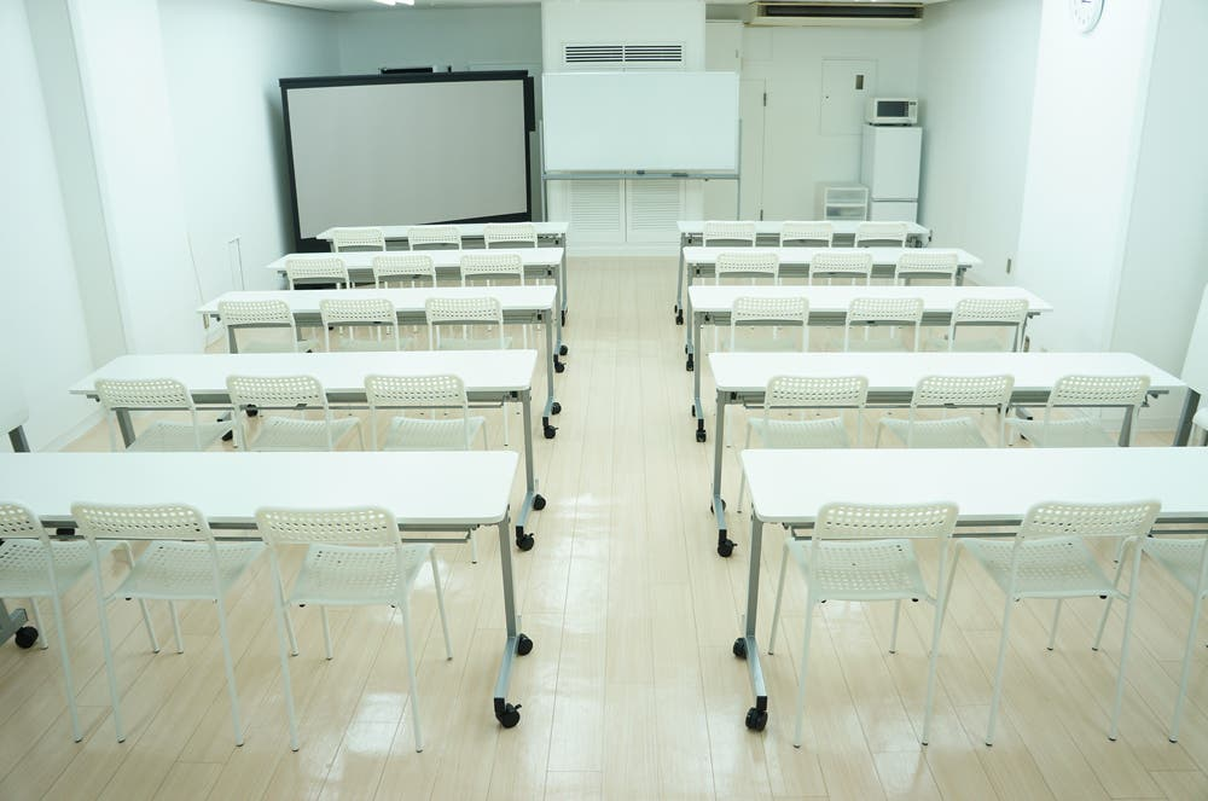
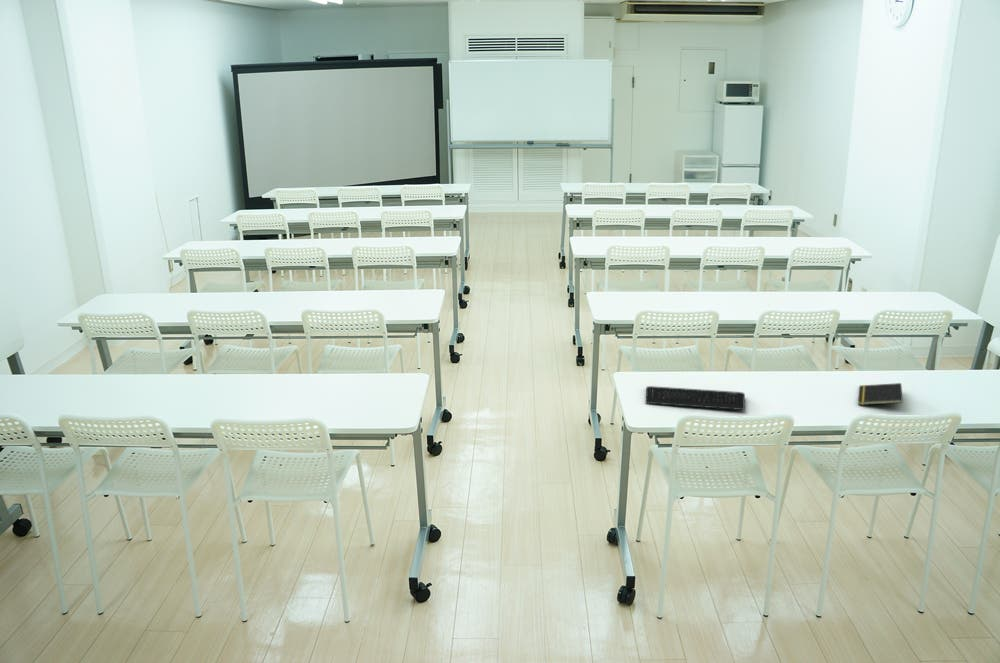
+ keyboard [645,385,746,411]
+ notepad [857,382,903,406]
